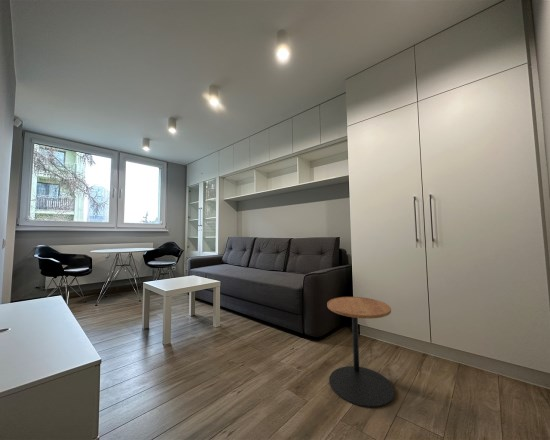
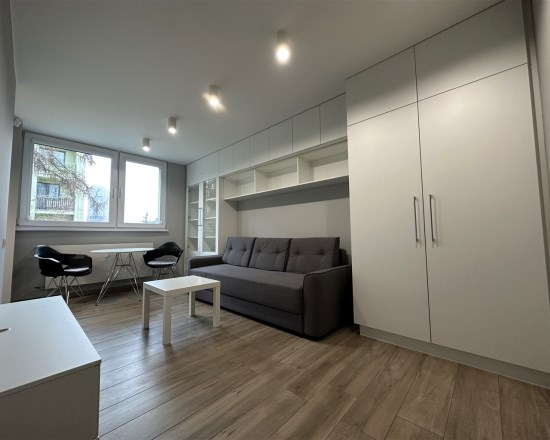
- side table [326,296,395,408]
